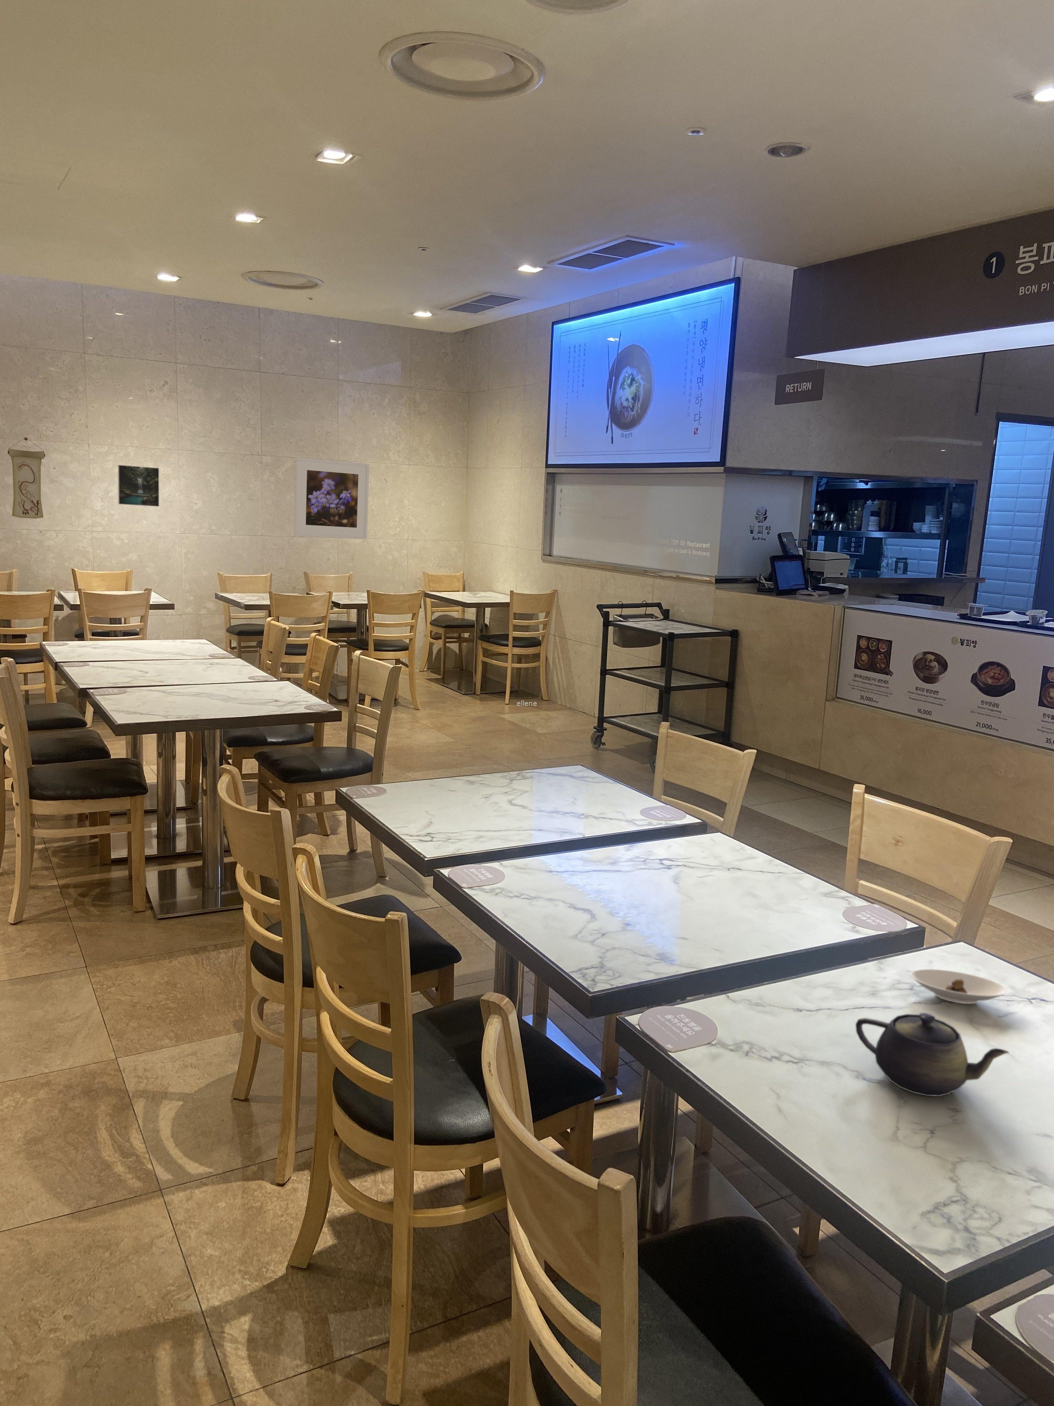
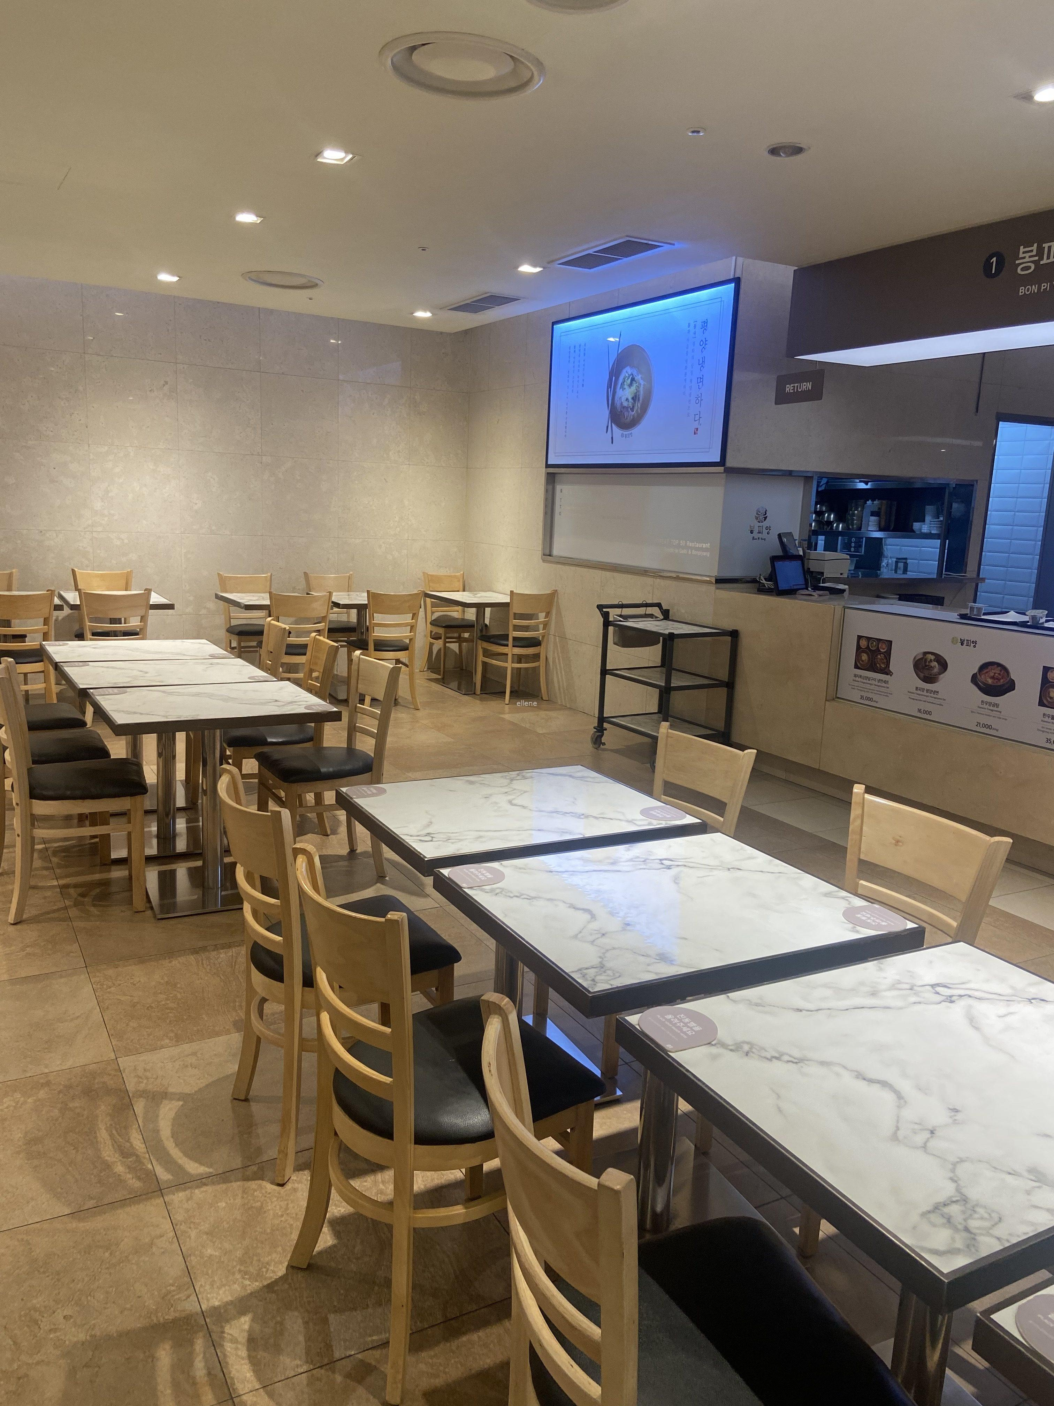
- saucer [910,969,1008,1004]
- teapot [855,1012,1010,1097]
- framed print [293,457,370,540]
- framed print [117,465,159,507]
- wall scroll [8,437,45,519]
